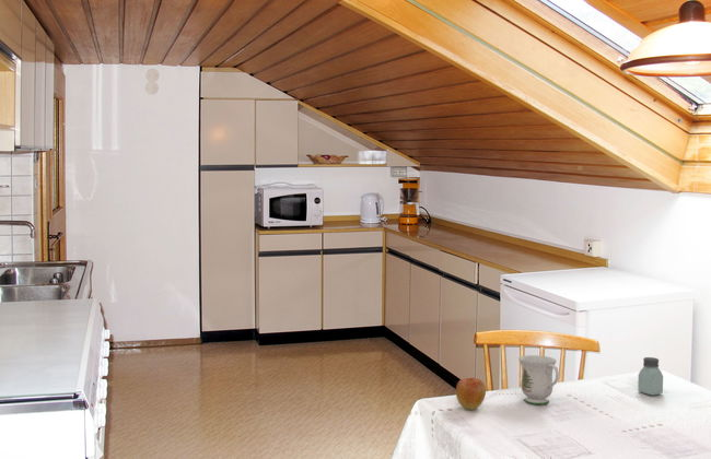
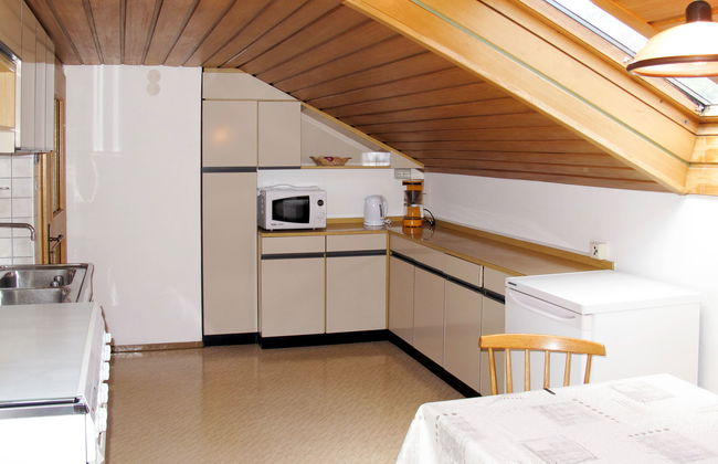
- mug [517,354,560,405]
- apple [455,377,487,411]
- saltshaker [637,356,664,397]
